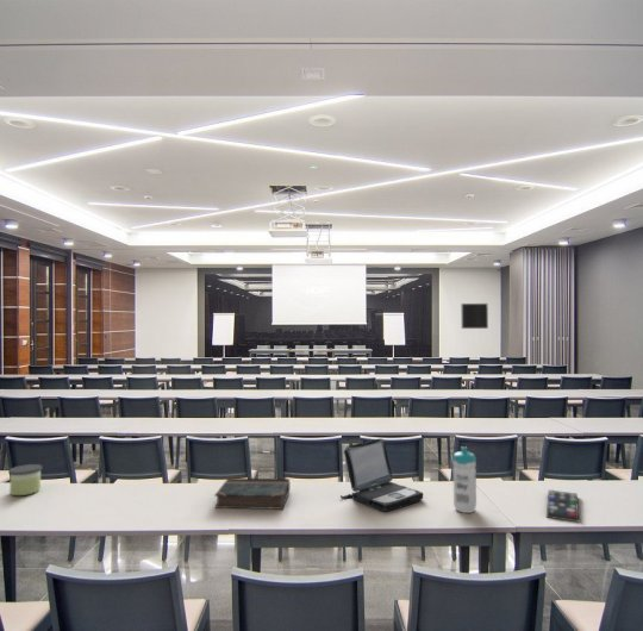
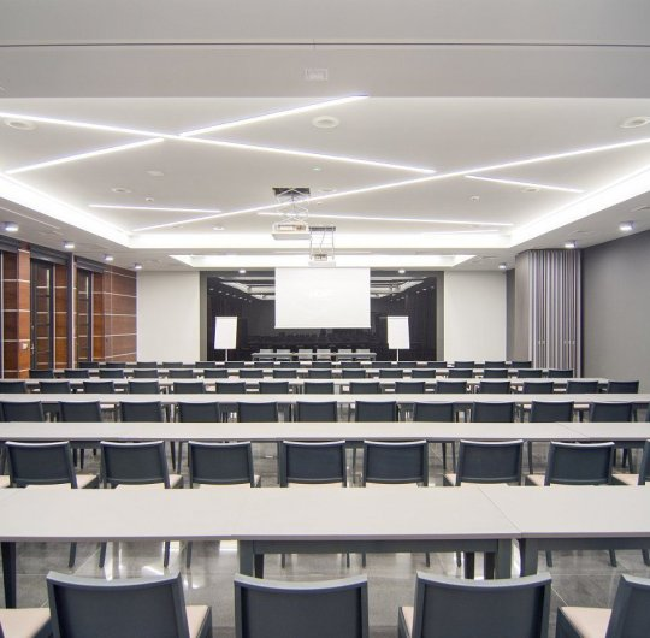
- remote control [545,489,580,523]
- water bottle [451,445,477,514]
- candle [7,463,43,496]
- book [213,477,292,511]
- laptop [339,437,424,513]
- acoustic panel [460,302,489,330]
